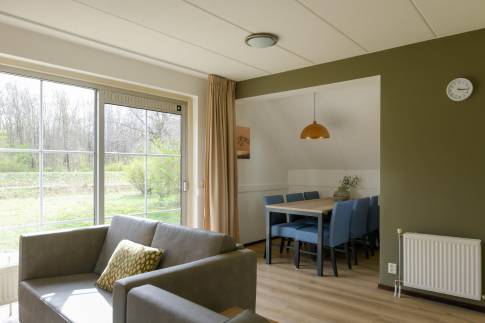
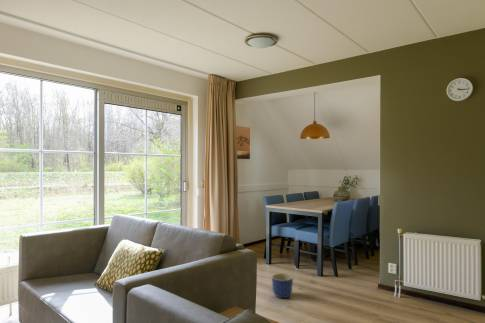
+ planter [271,272,294,299]
